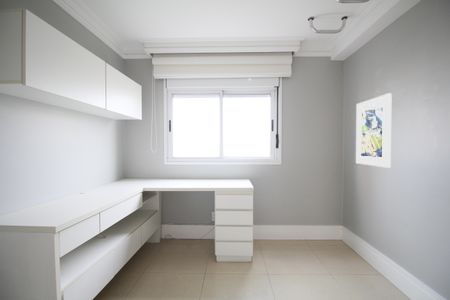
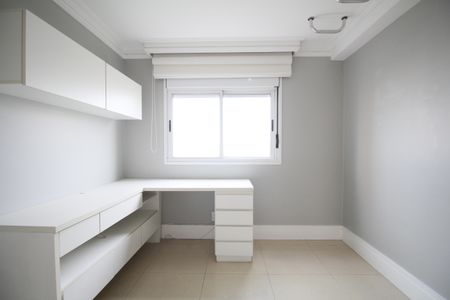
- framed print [355,92,392,169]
